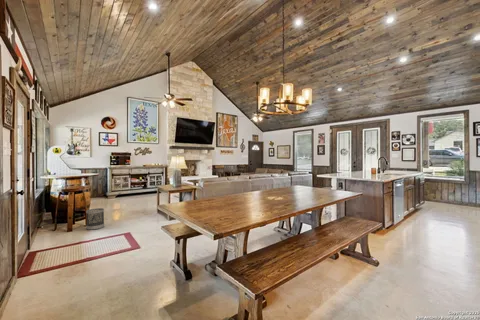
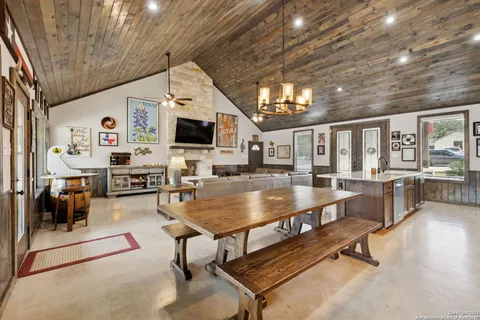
- wastebasket [85,207,105,231]
